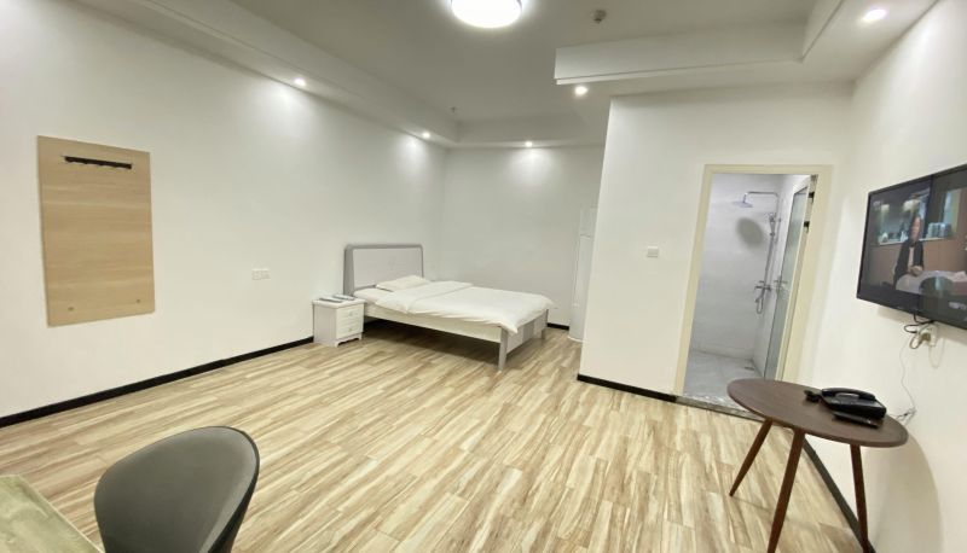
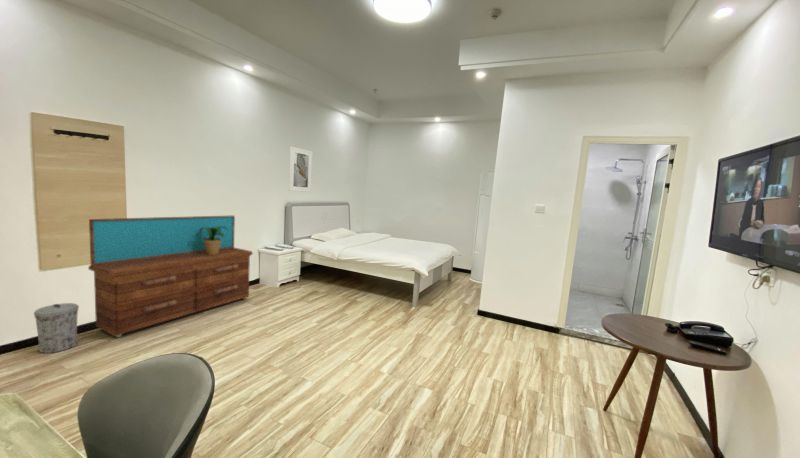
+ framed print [288,146,313,193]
+ potted plant [194,227,230,255]
+ trash can [33,302,80,354]
+ dresser [87,215,254,339]
